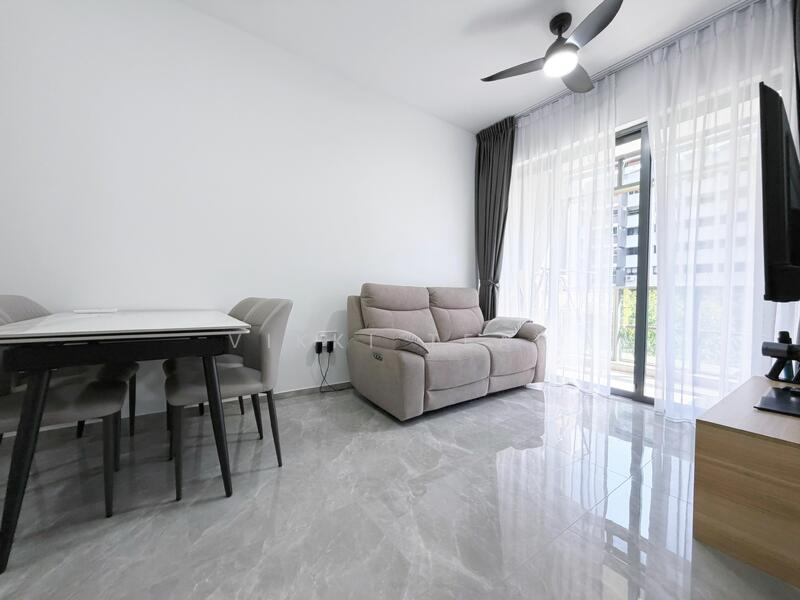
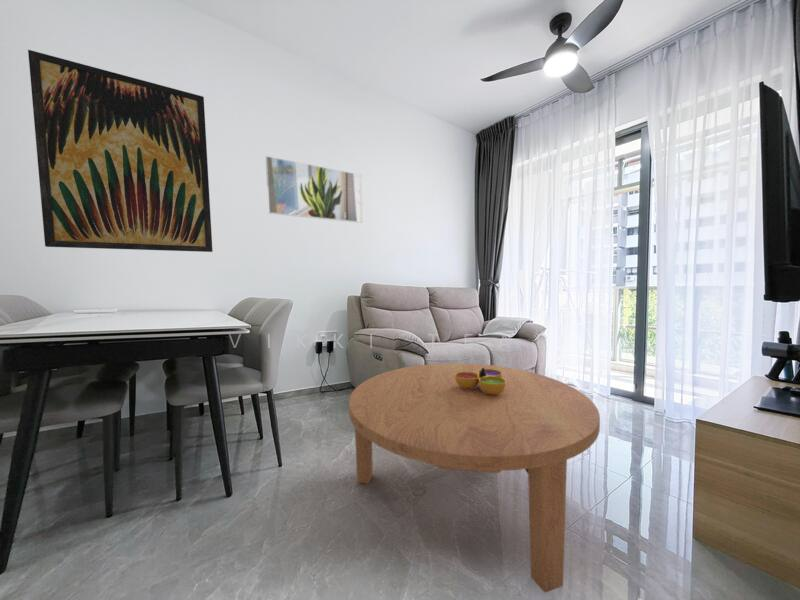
+ wall art [27,49,214,253]
+ coffee table [348,362,601,593]
+ decorative bowl [455,368,506,395]
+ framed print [265,155,364,224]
